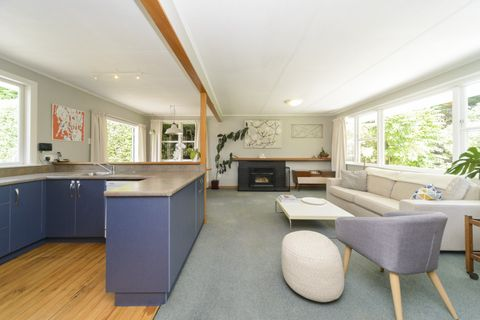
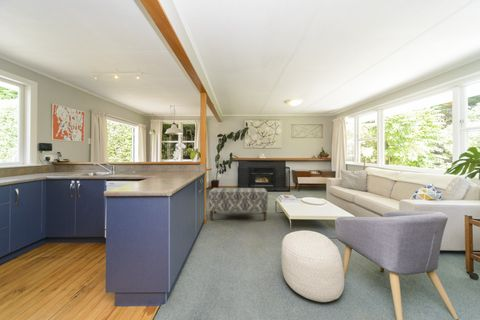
+ bench [207,187,269,221]
